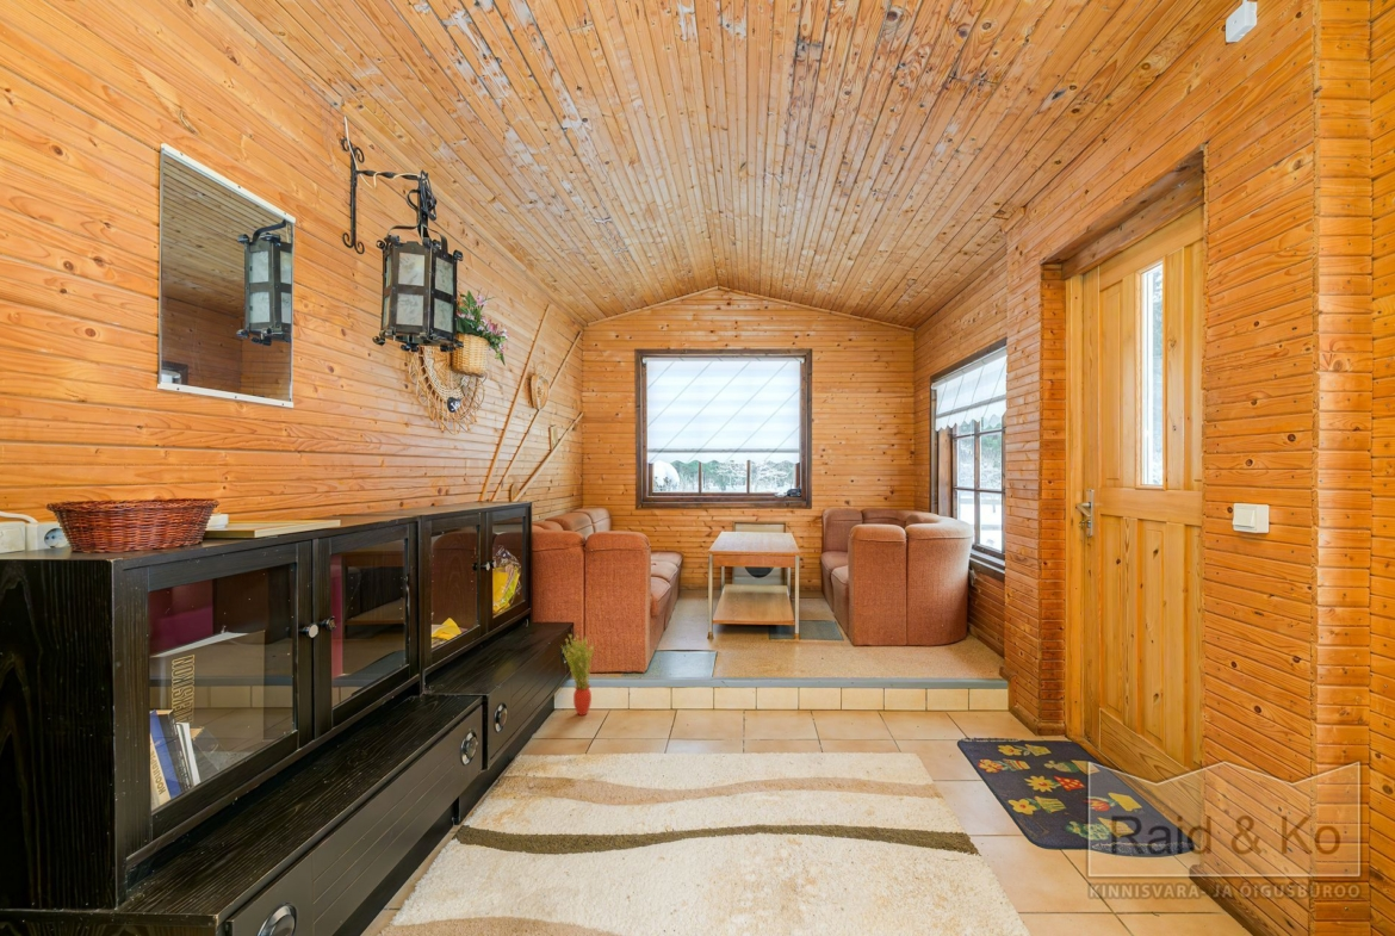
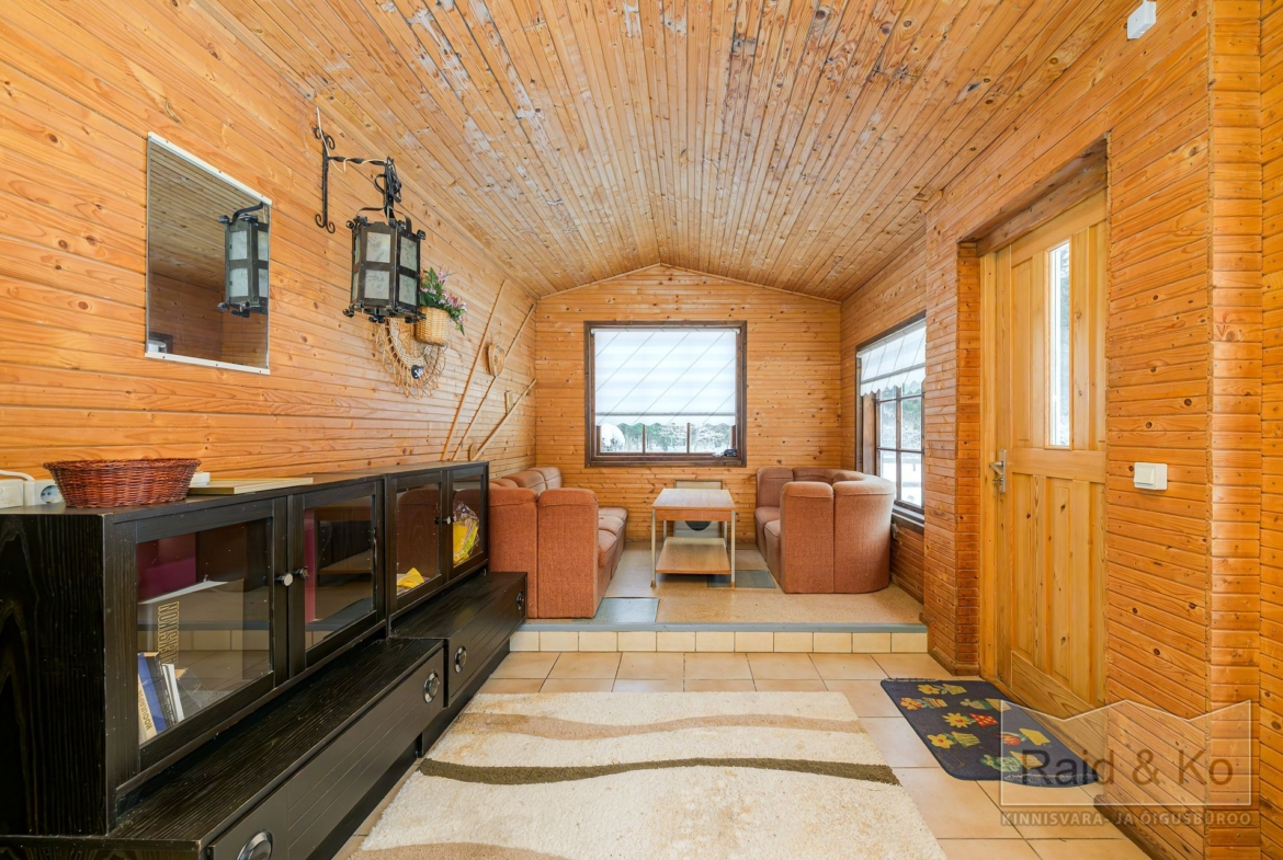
- potted plant [560,633,595,717]
